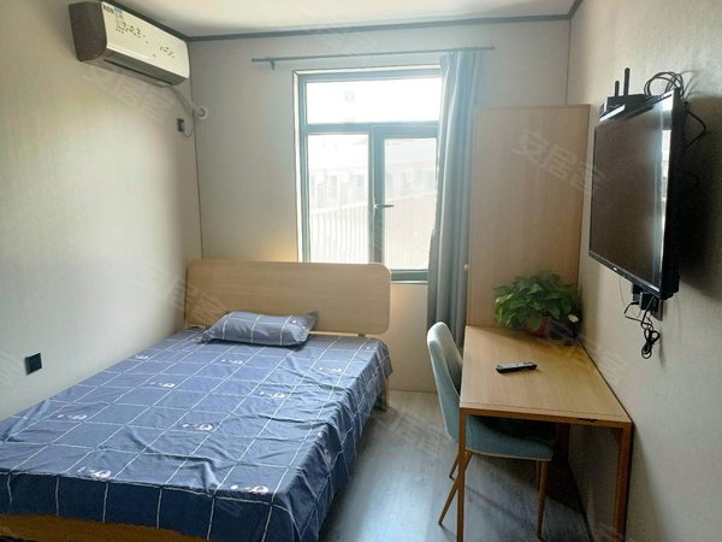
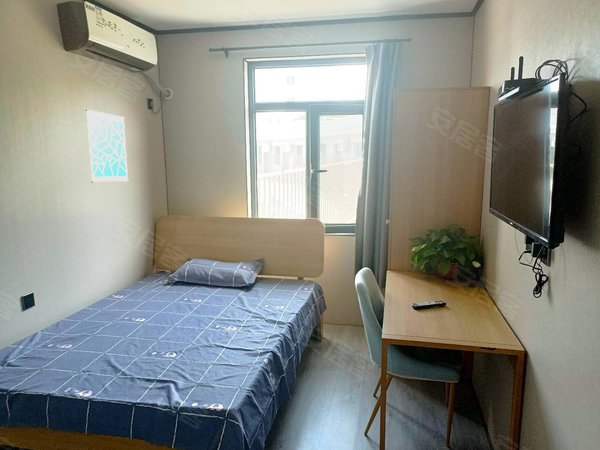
+ wall art [85,109,130,184]
